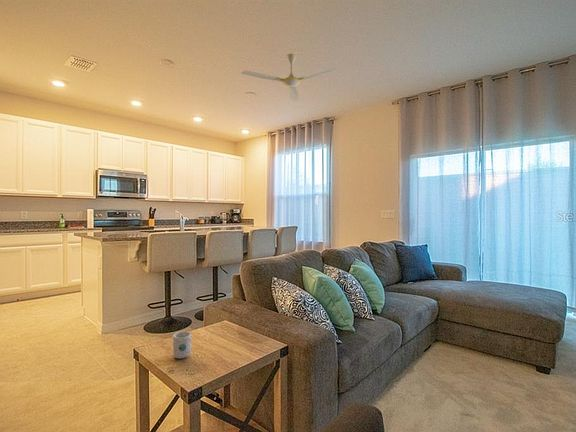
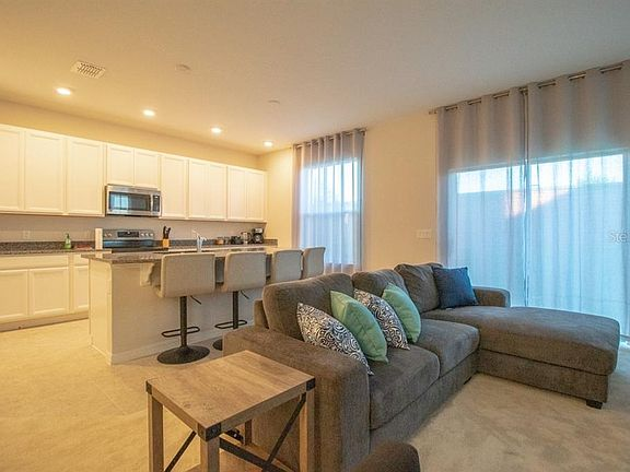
- ceiling fan [240,53,338,102]
- mug [172,330,192,359]
